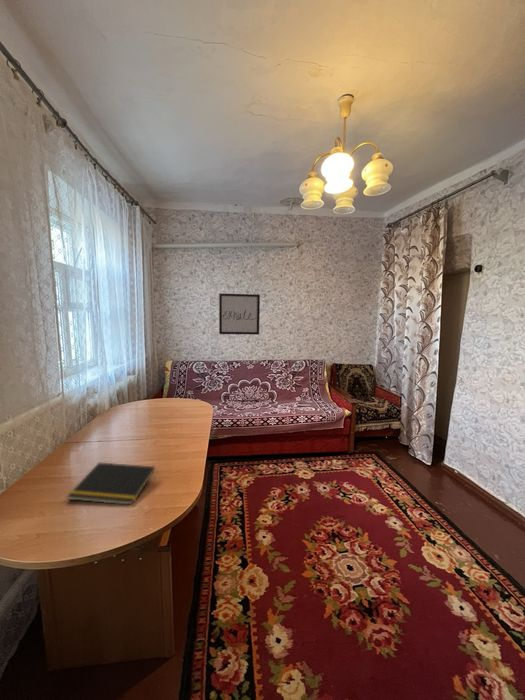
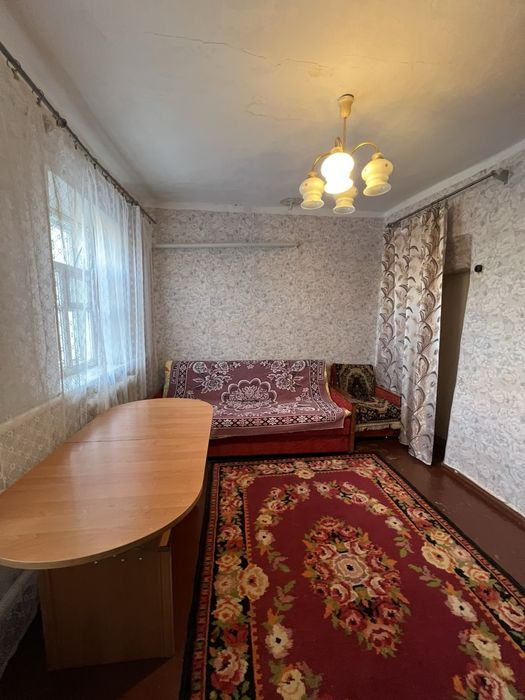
- notepad [66,462,156,505]
- wall art [218,292,261,336]
